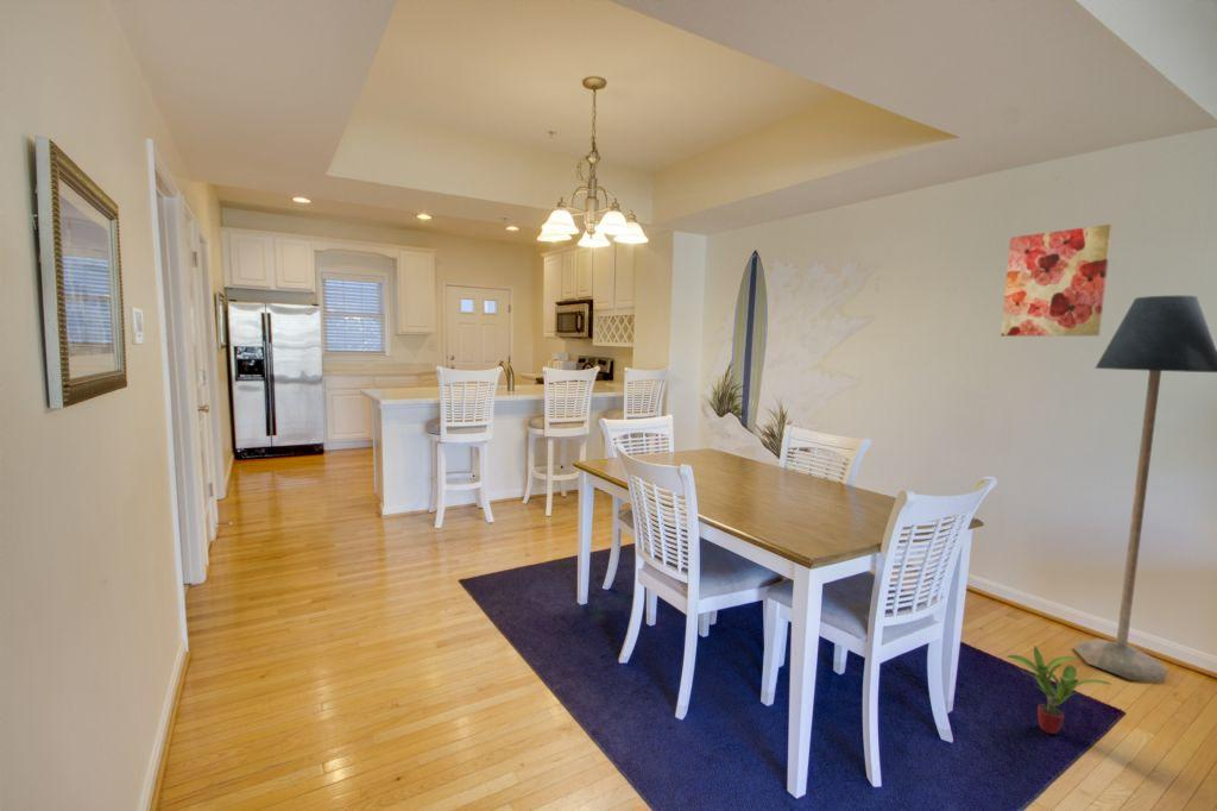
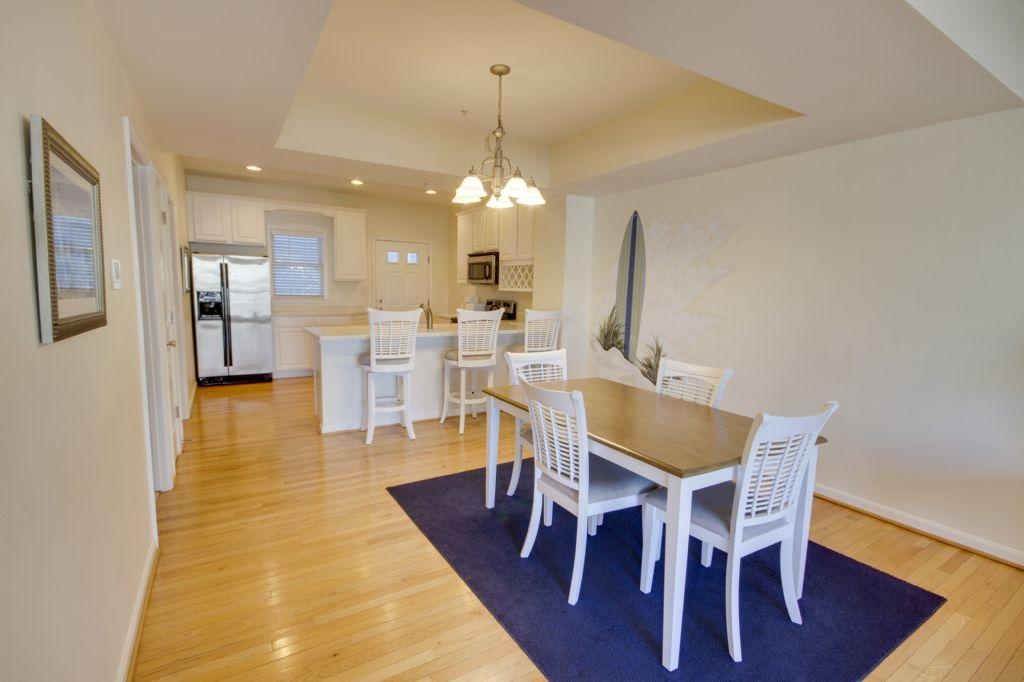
- floor lamp [1072,295,1217,683]
- wall art [1000,224,1114,338]
- potted plant [1007,645,1114,735]
